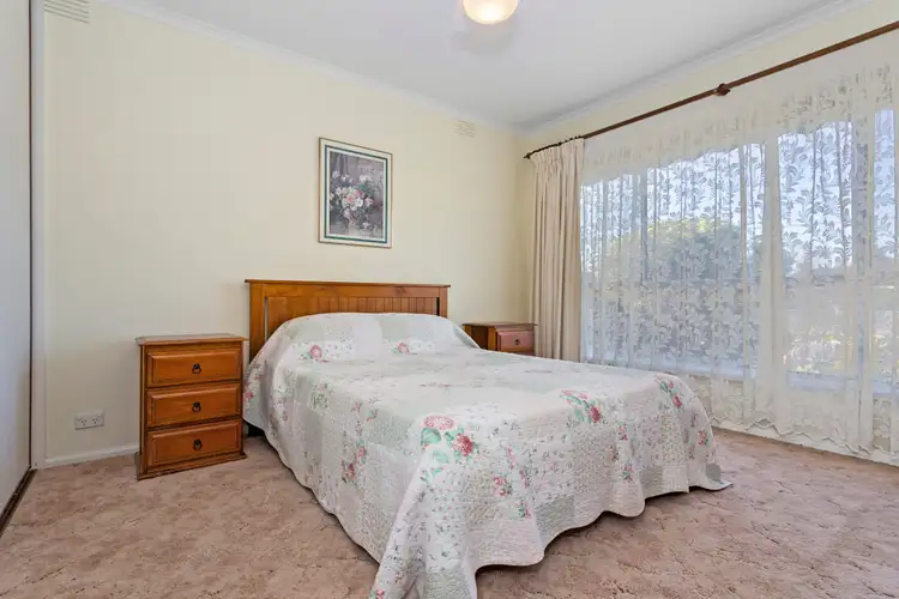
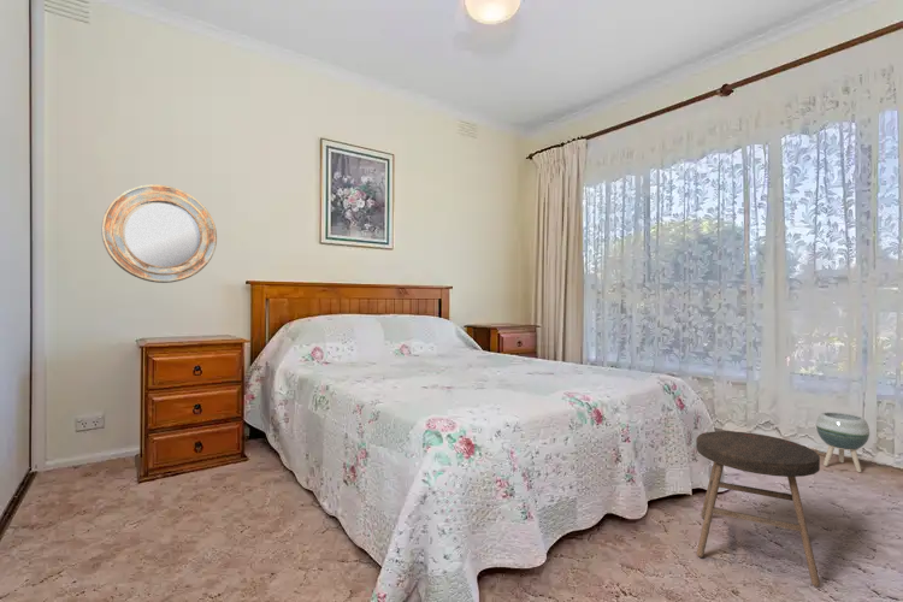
+ stool [695,430,821,588]
+ home mirror [100,183,218,284]
+ planter [815,411,870,473]
